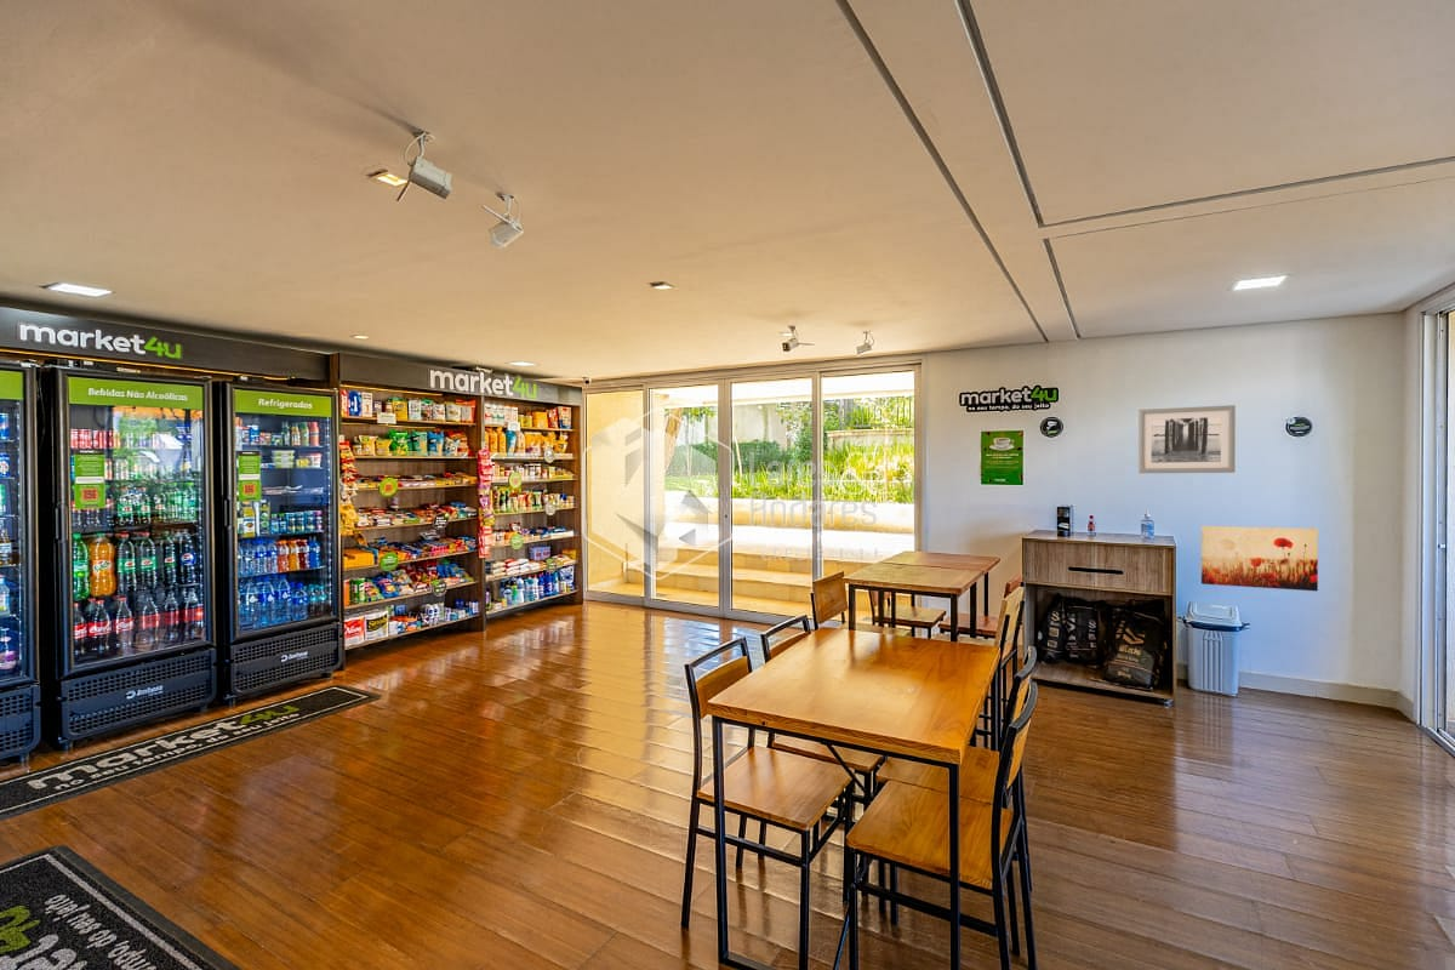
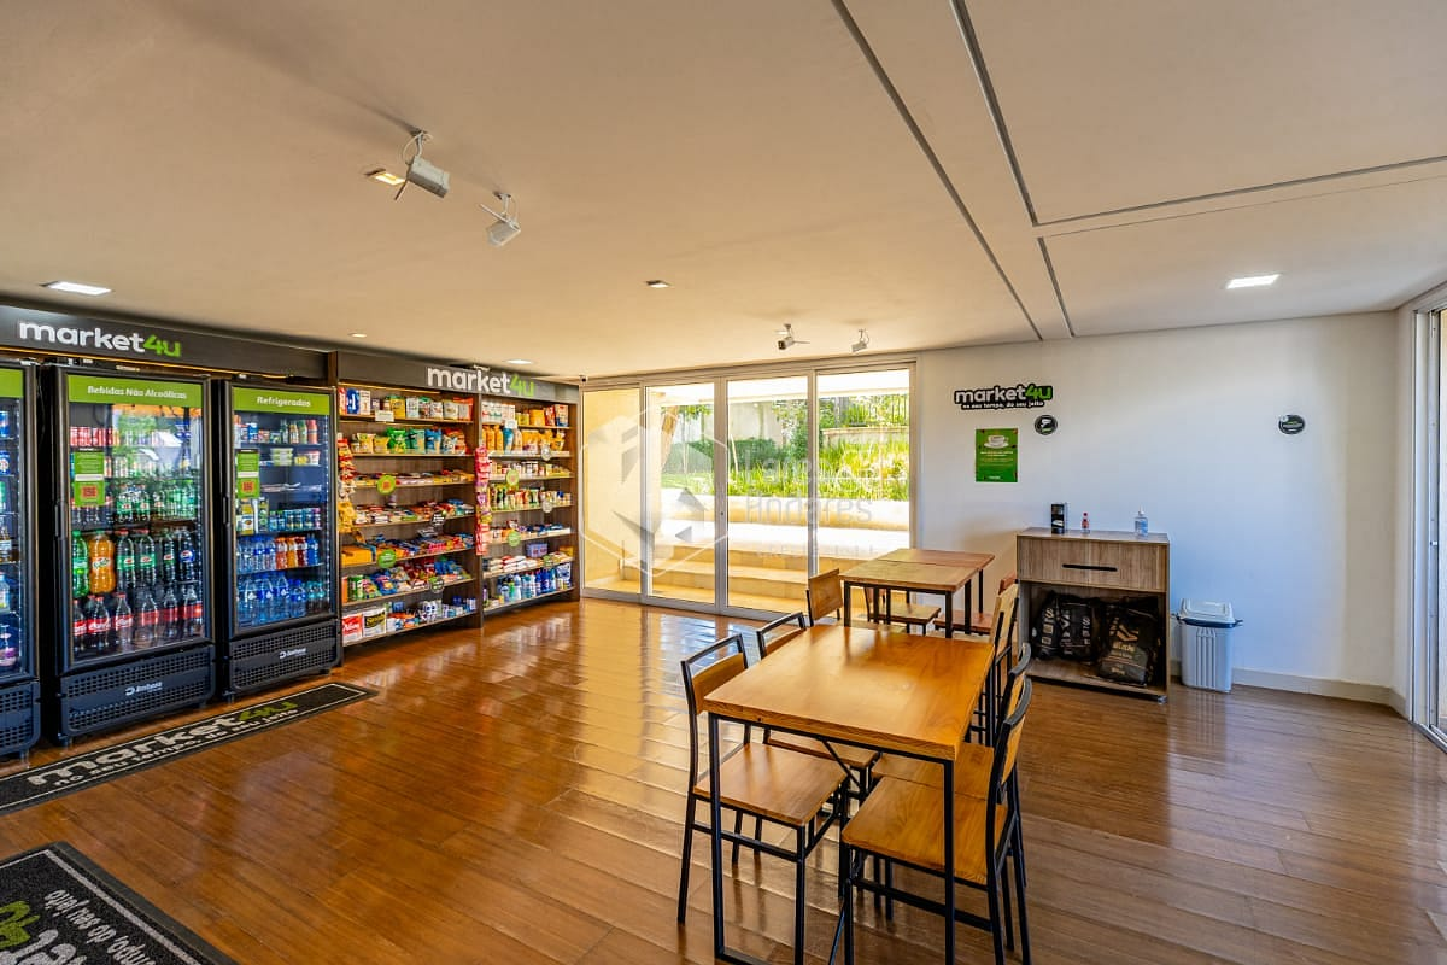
- wall art [1137,404,1237,474]
- wall art [1200,525,1319,592]
